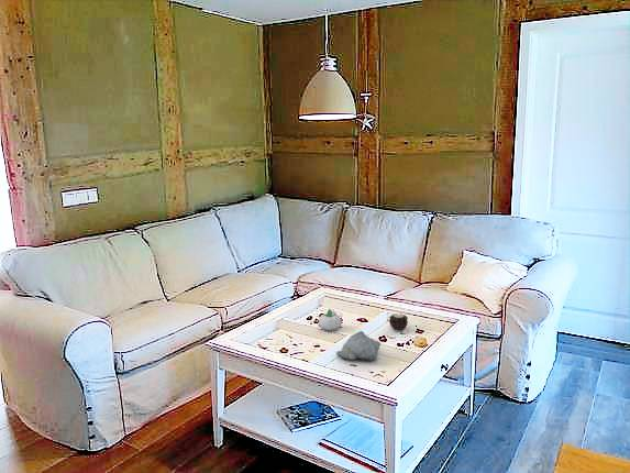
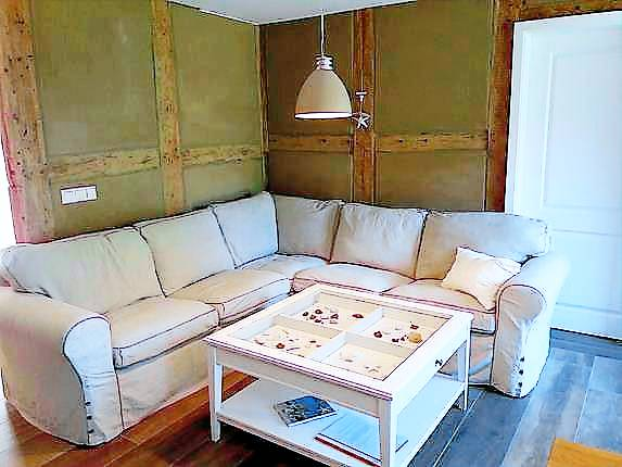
- candle [388,311,409,332]
- seashell [335,330,382,362]
- succulent planter [318,308,343,331]
